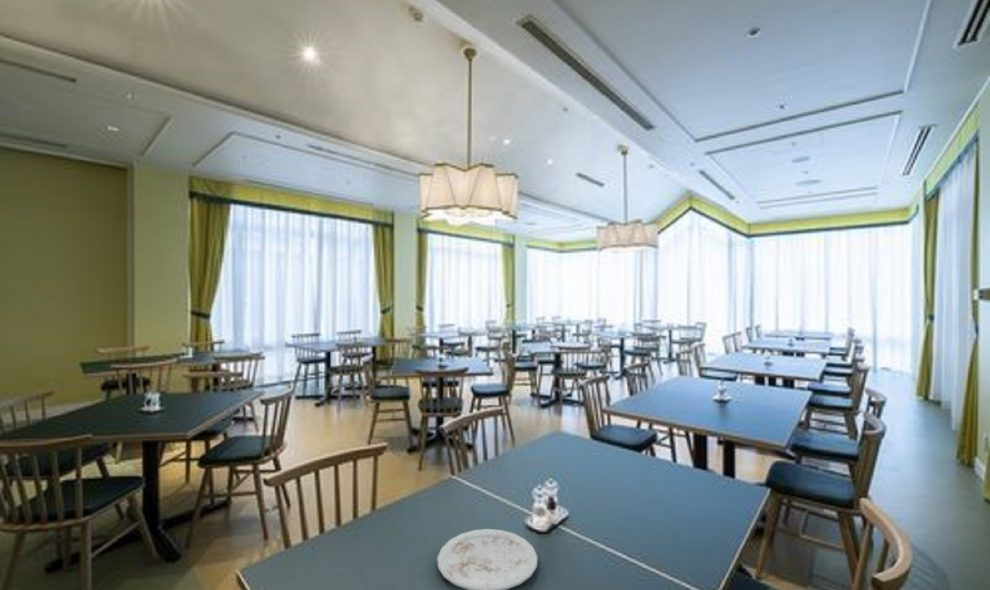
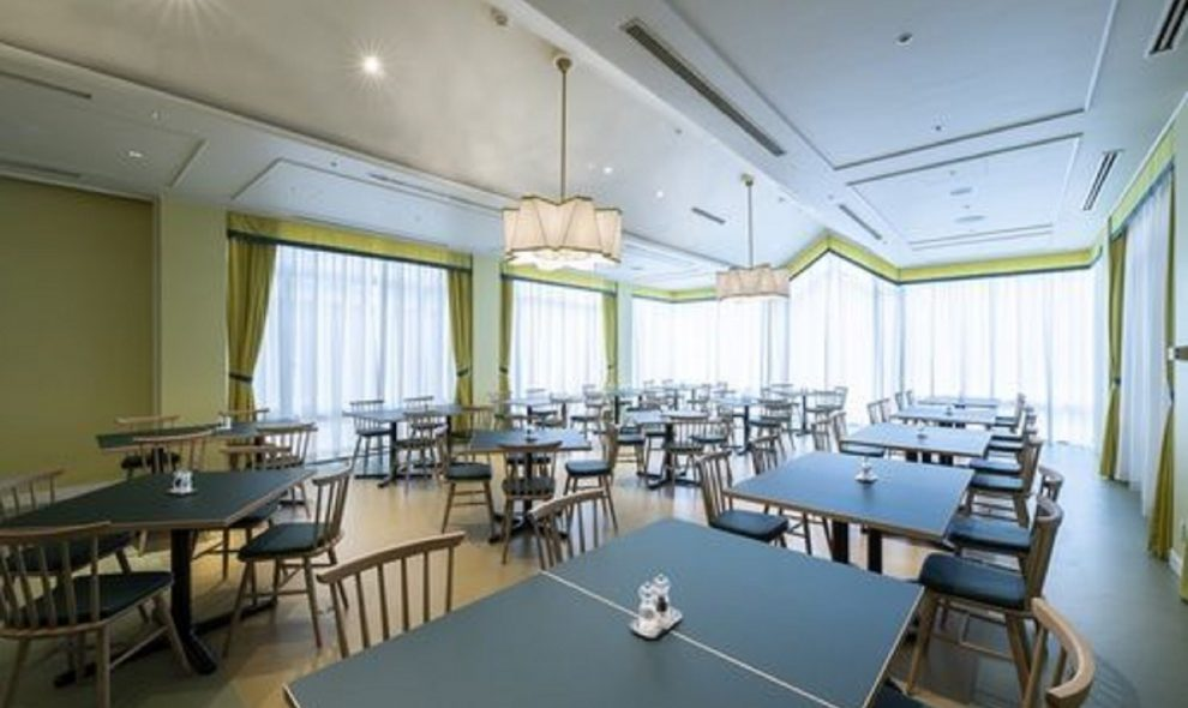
- plate [436,528,539,590]
